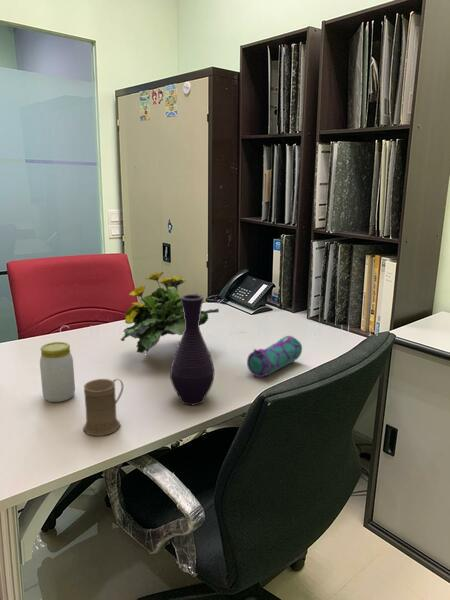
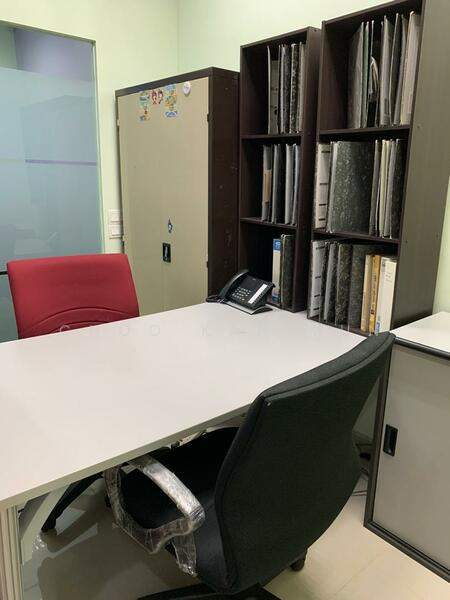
- flowering plant [120,271,220,354]
- mug [82,378,124,437]
- jar [39,341,76,403]
- pencil case [246,334,303,378]
- vase [169,293,215,406]
